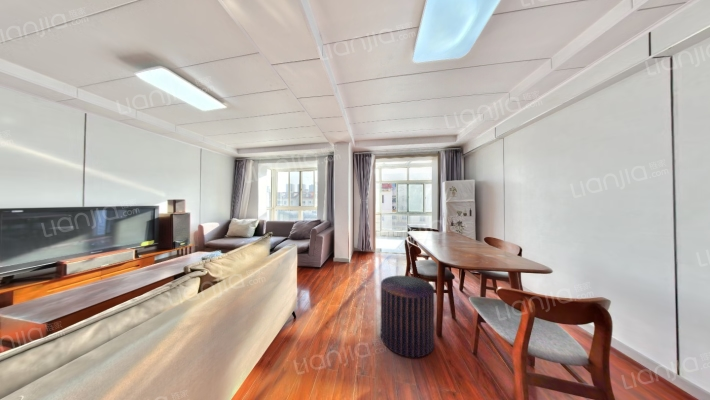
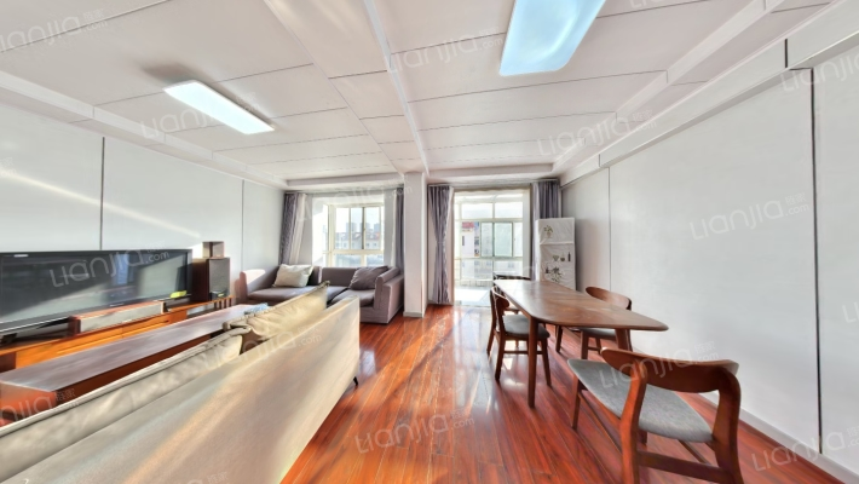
- pouf [380,275,435,358]
